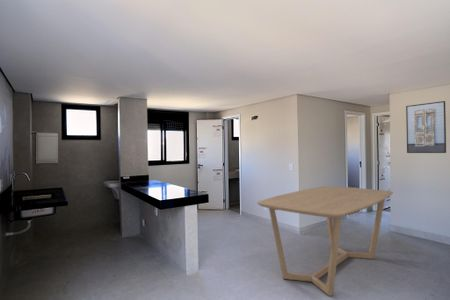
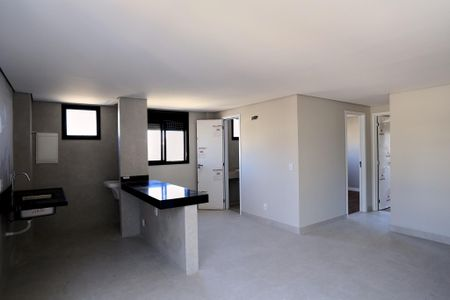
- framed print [405,100,447,154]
- dining table [256,185,394,297]
